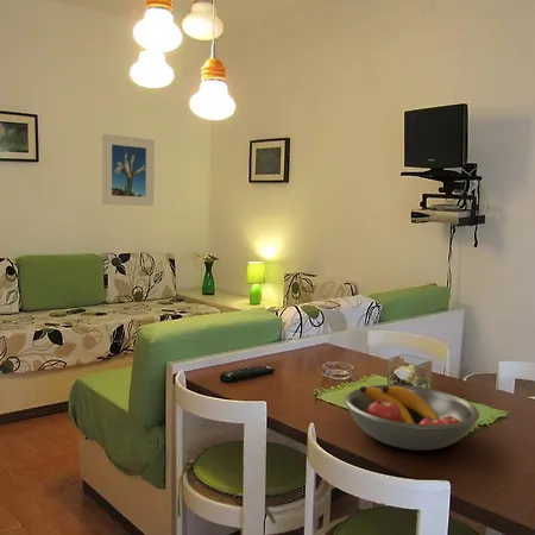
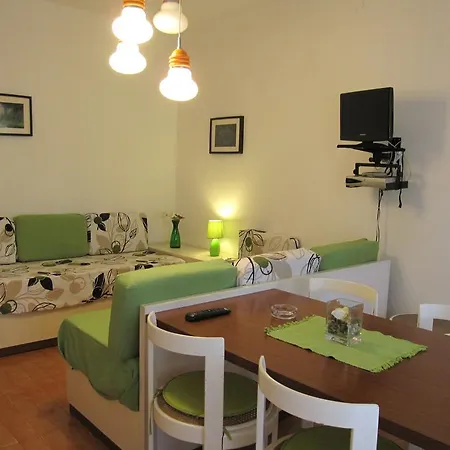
- fruit bowl [344,384,480,452]
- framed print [101,133,156,207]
